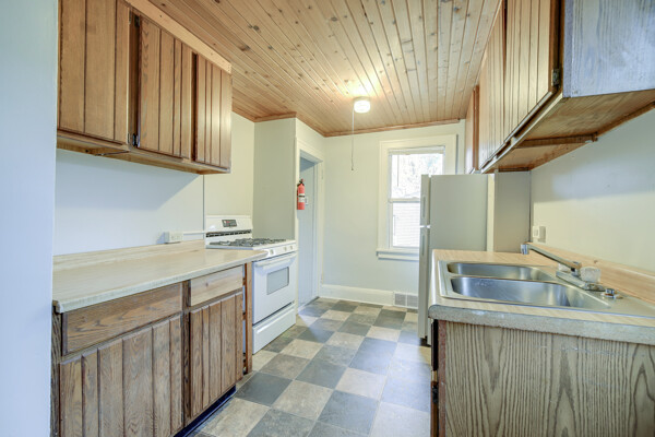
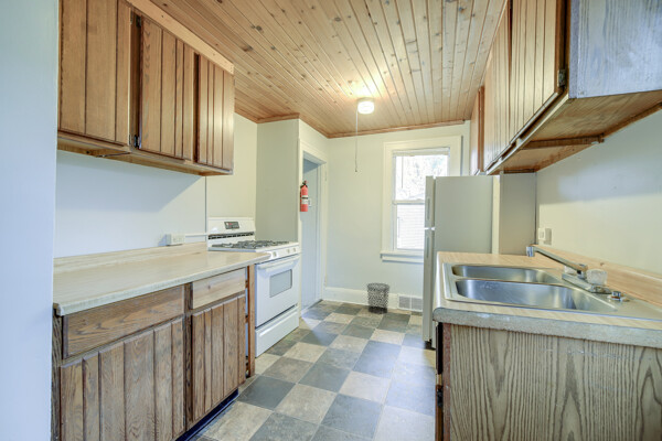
+ waste bin [365,282,391,314]
